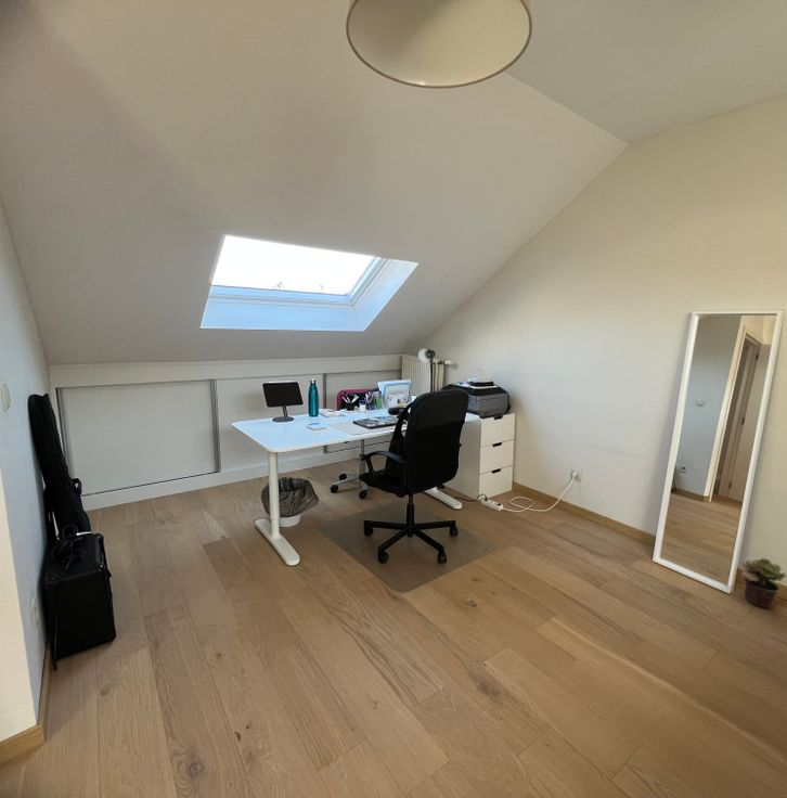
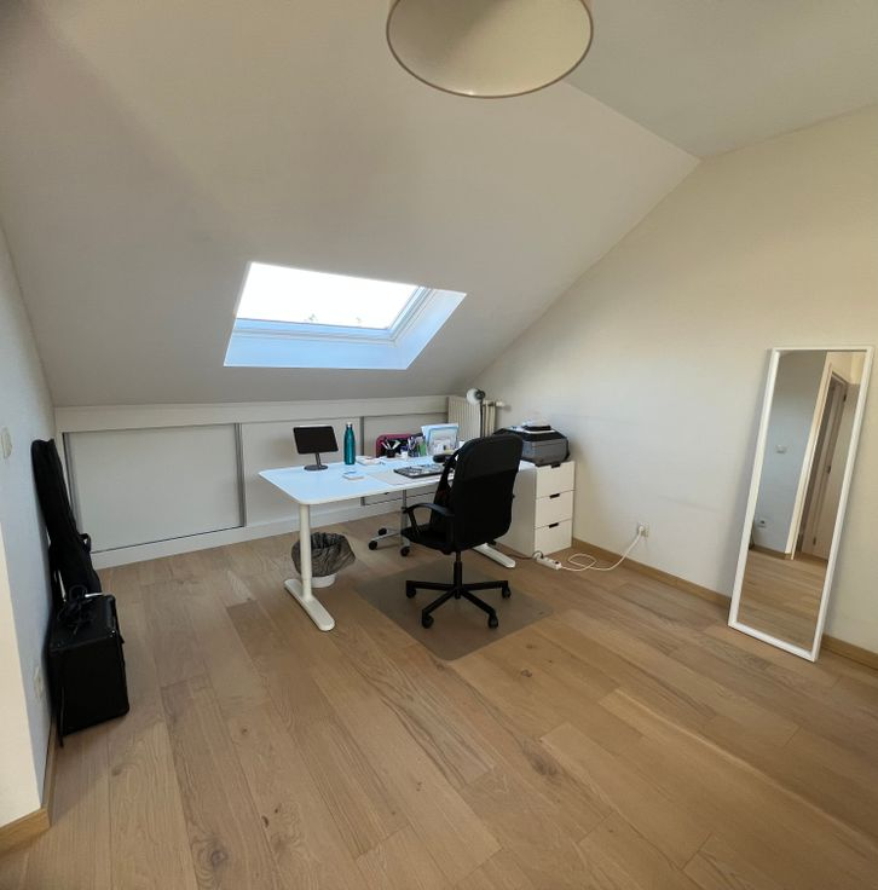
- potted plant [740,557,787,609]
